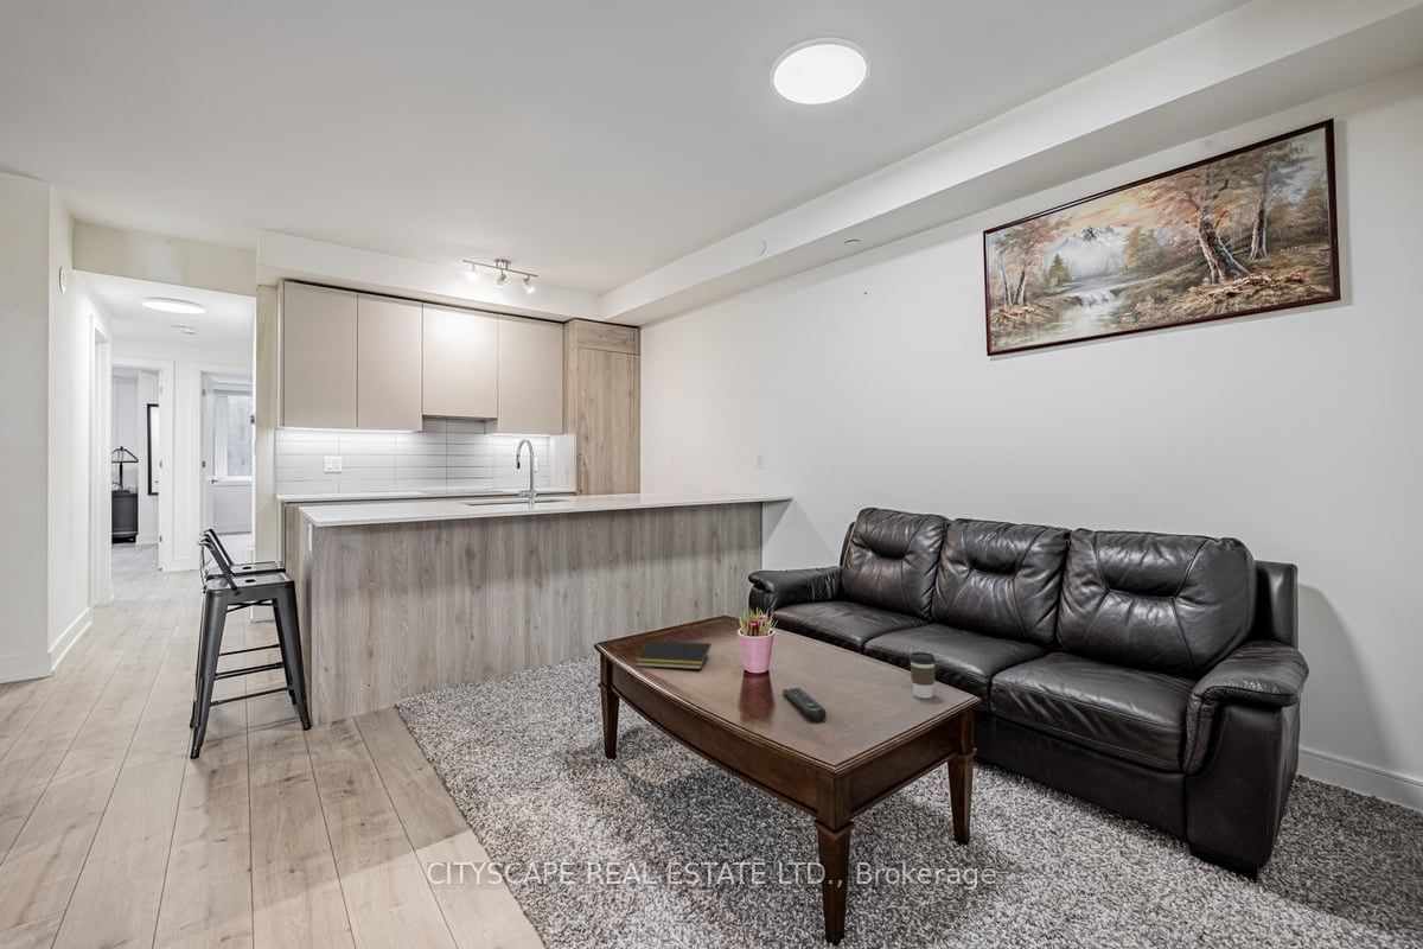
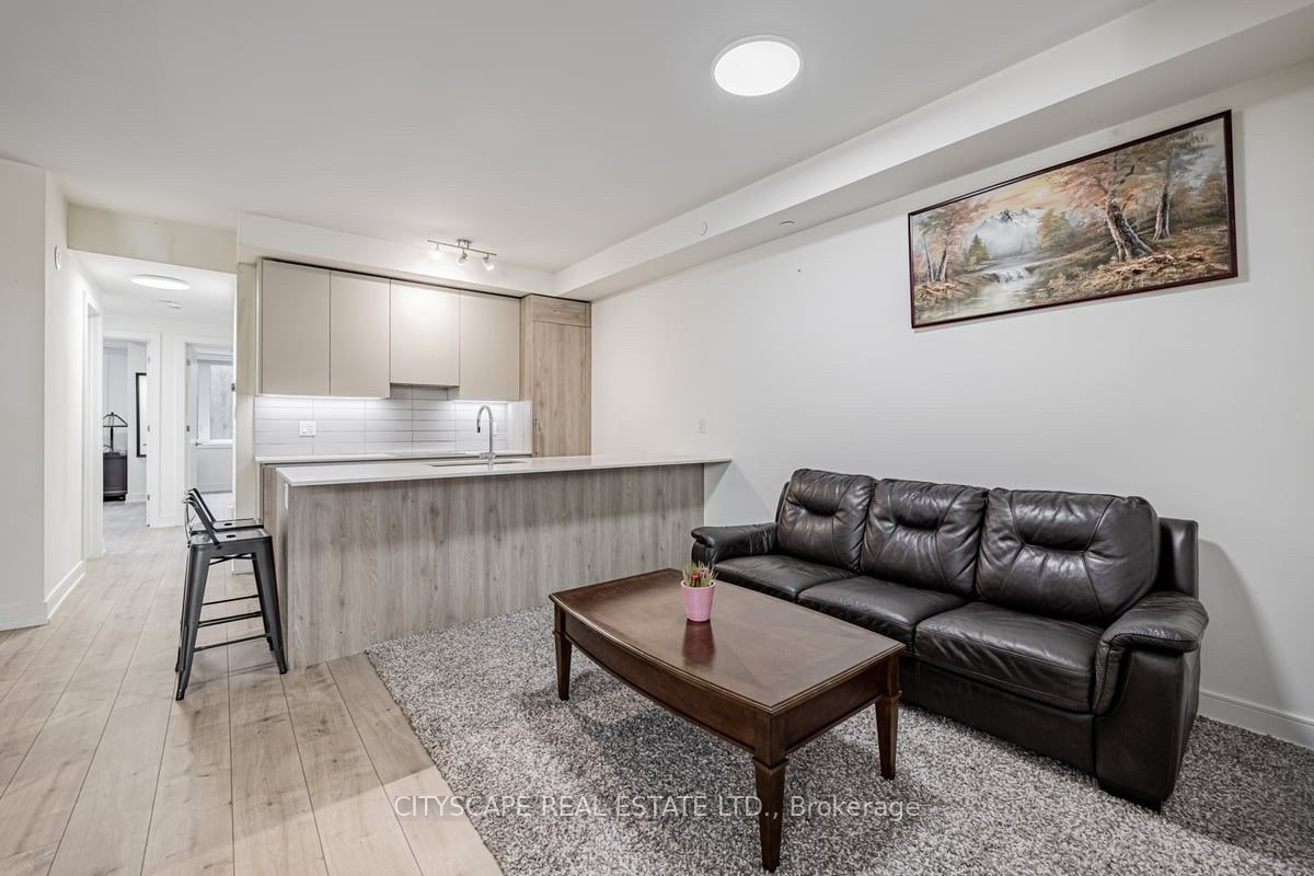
- coffee cup [908,651,937,700]
- remote control [781,687,828,722]
- notepad [634,639,712,670]
